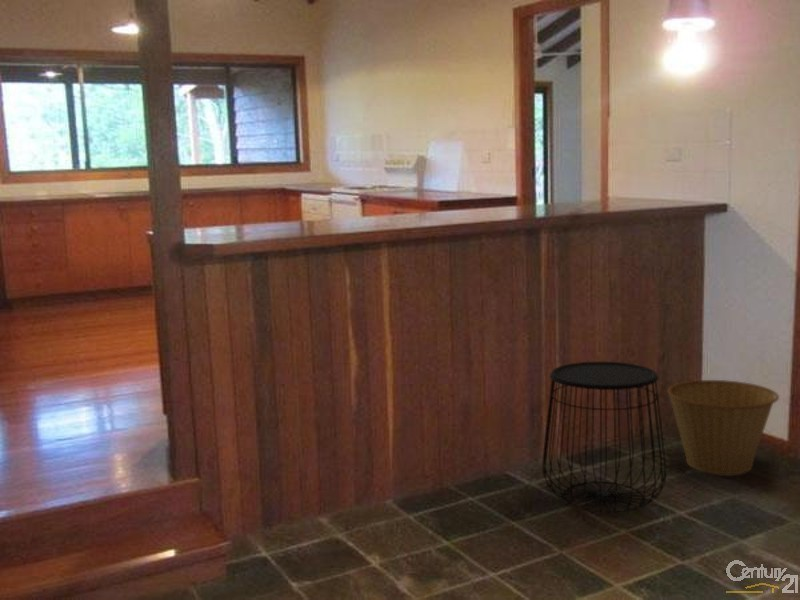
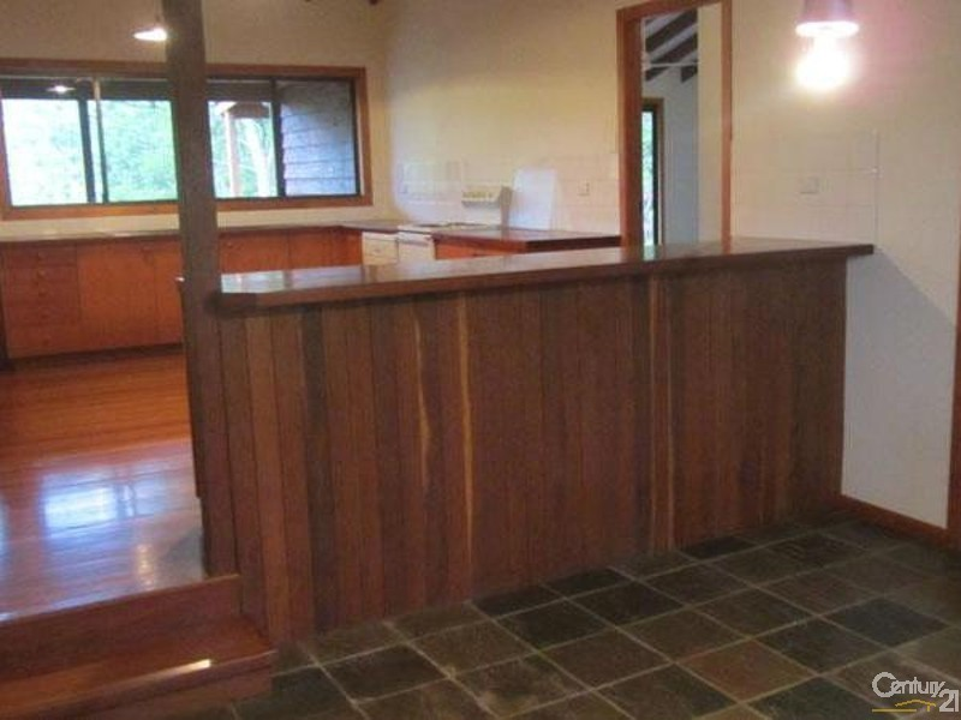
- basket [666,379,780,475]
- side table [541,361,667,514]
